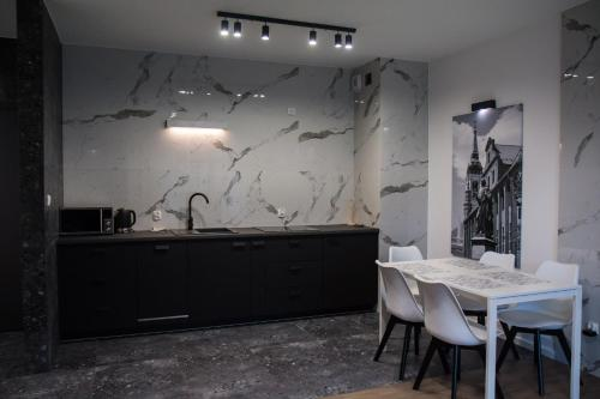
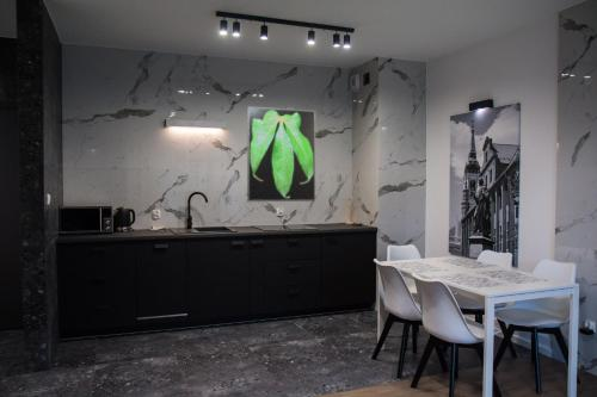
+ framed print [246,106,316,203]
